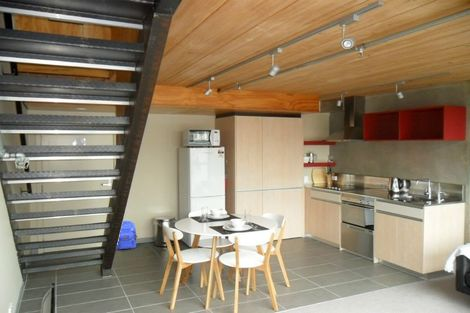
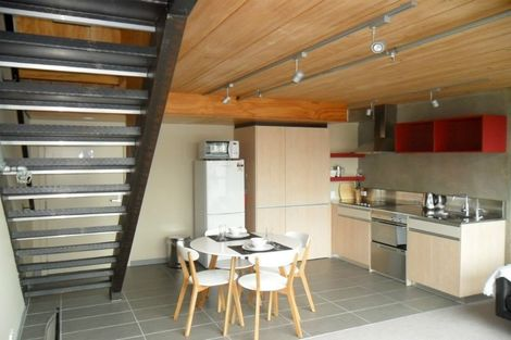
- backpack [116,220,138,250]
